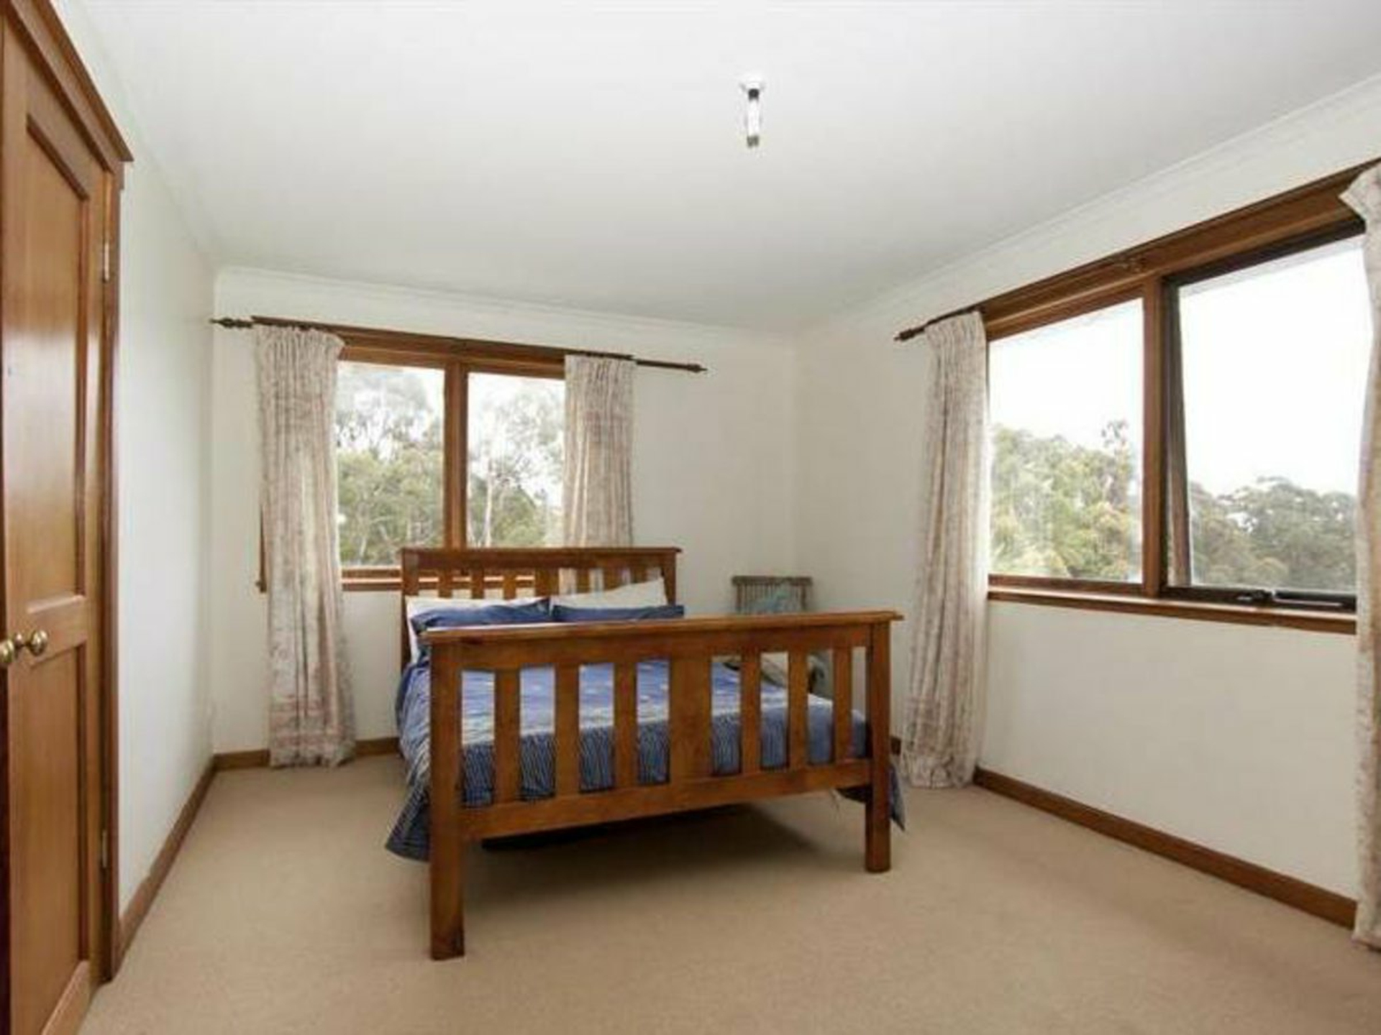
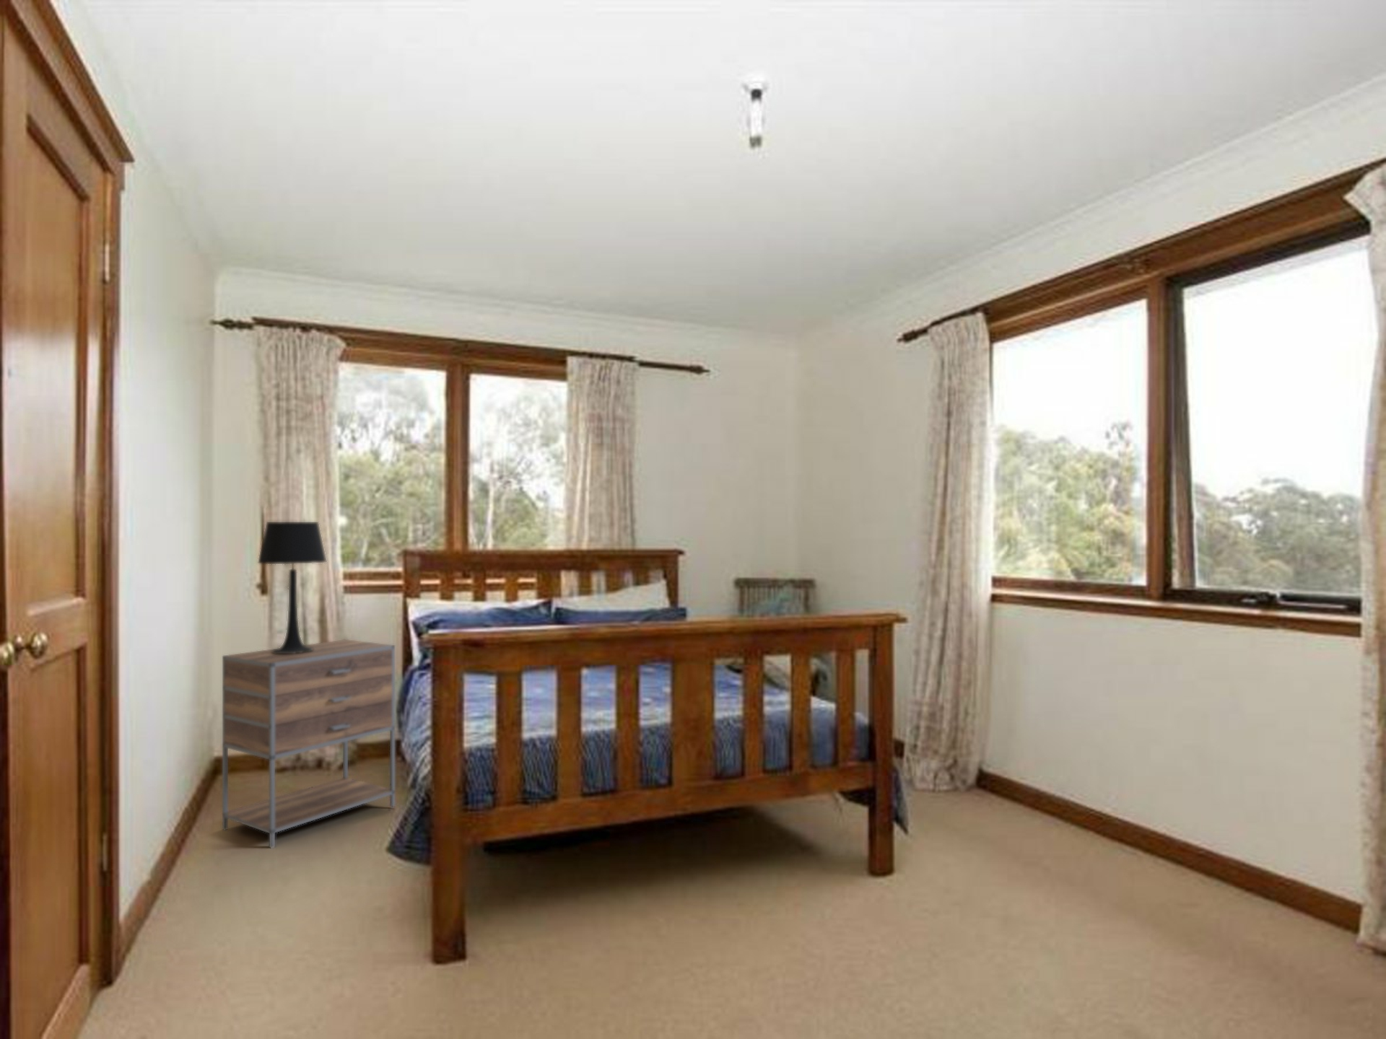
+ table lamp [256,521,327,654]
+ nightstand [222,638,395,849]
